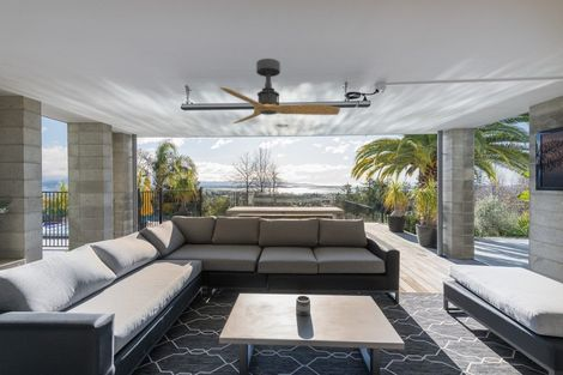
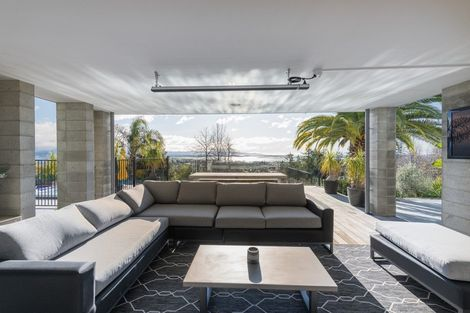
- ceiling fan [219,58,341,125]
